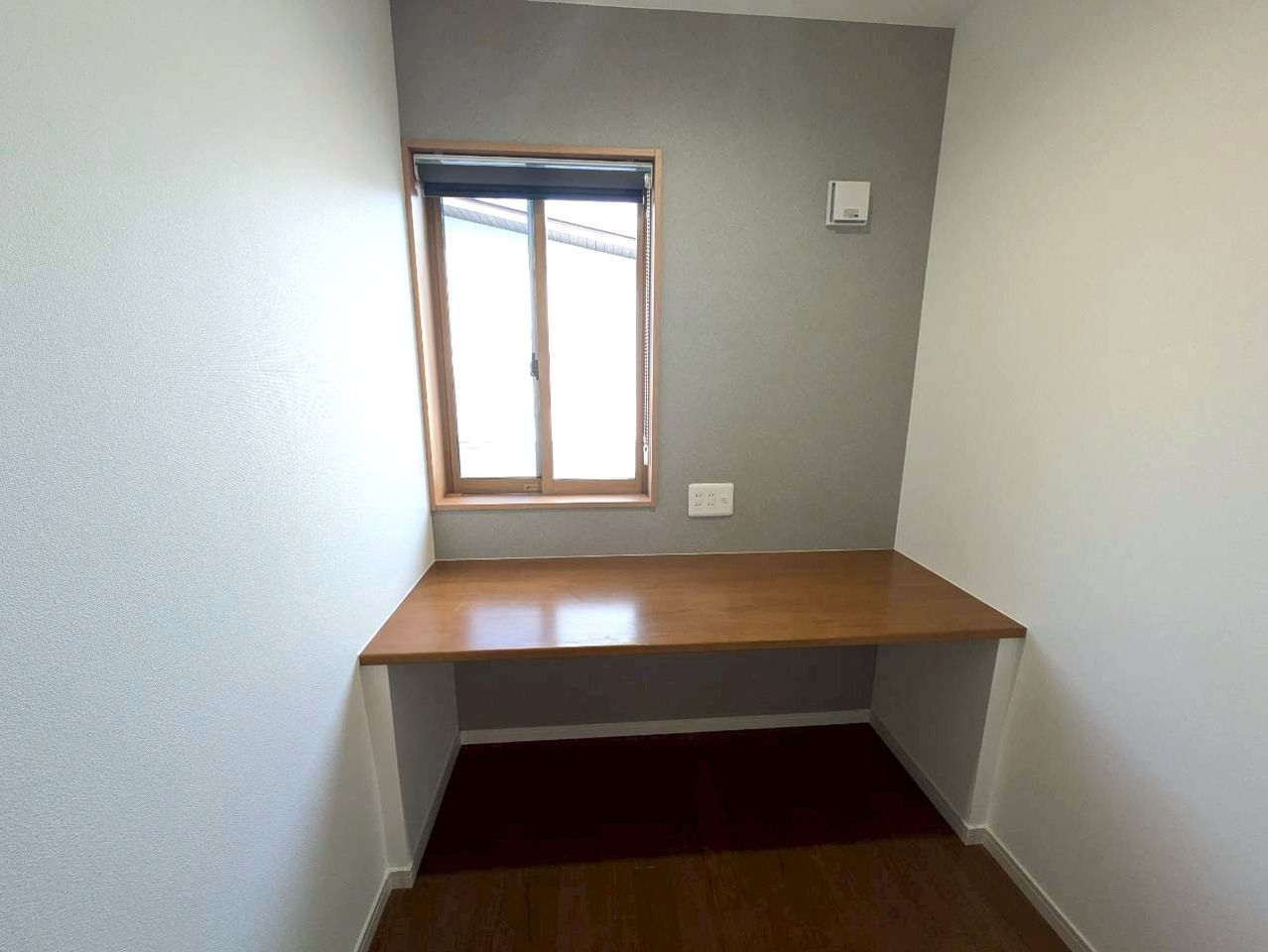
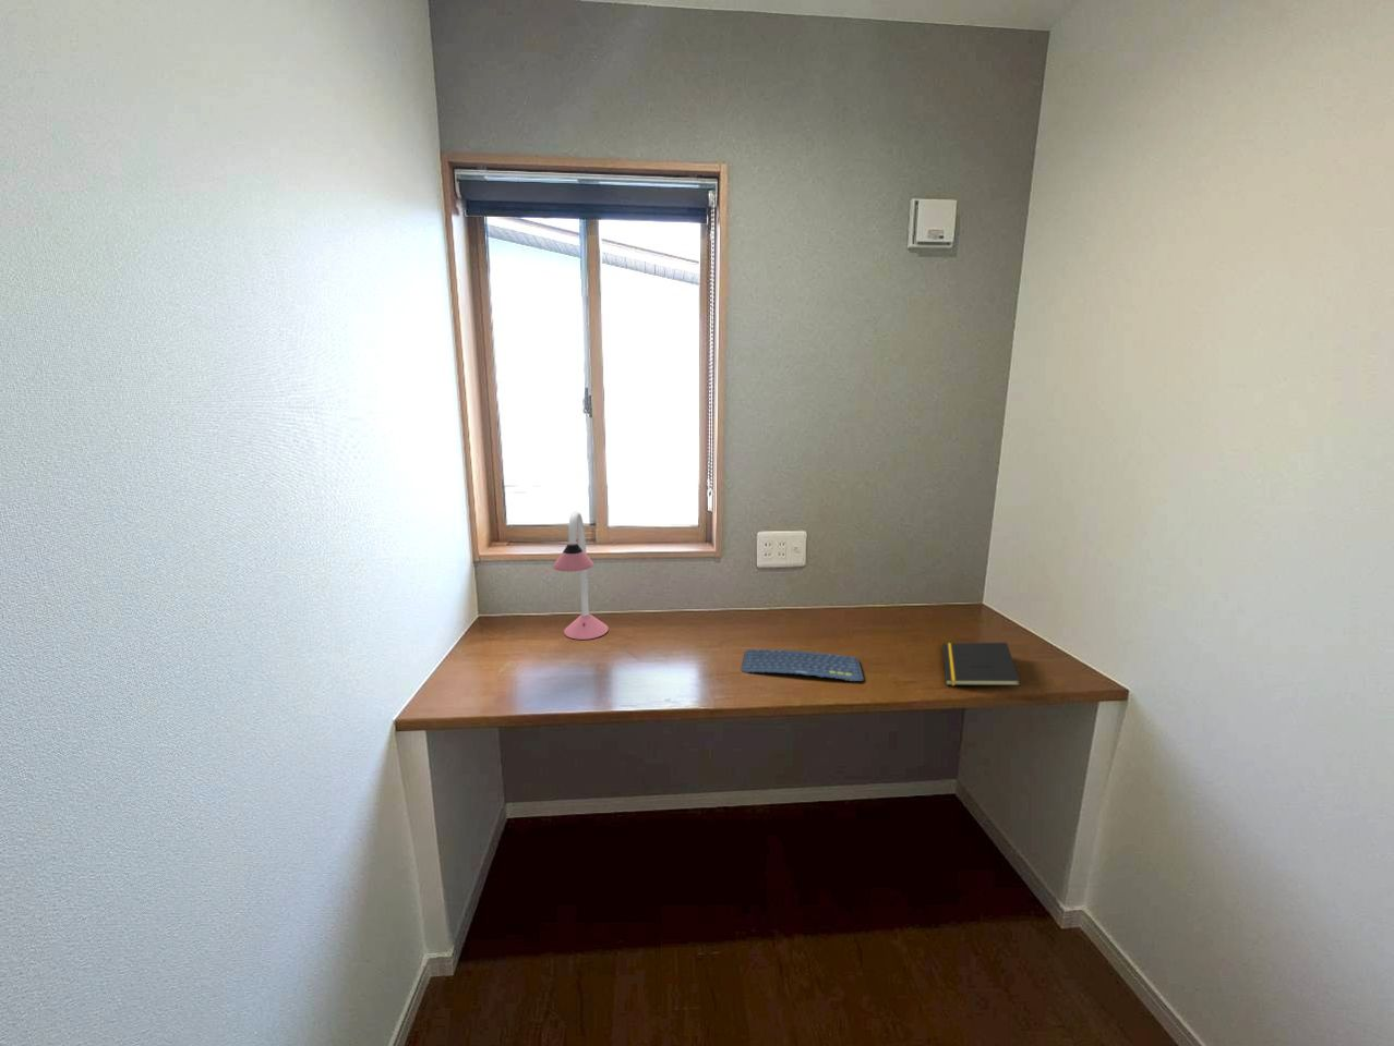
+ notepad [941,642,1022,687]
+ desk lamp [552,510,610,641]
+ keyboard [741,648,865,682]
